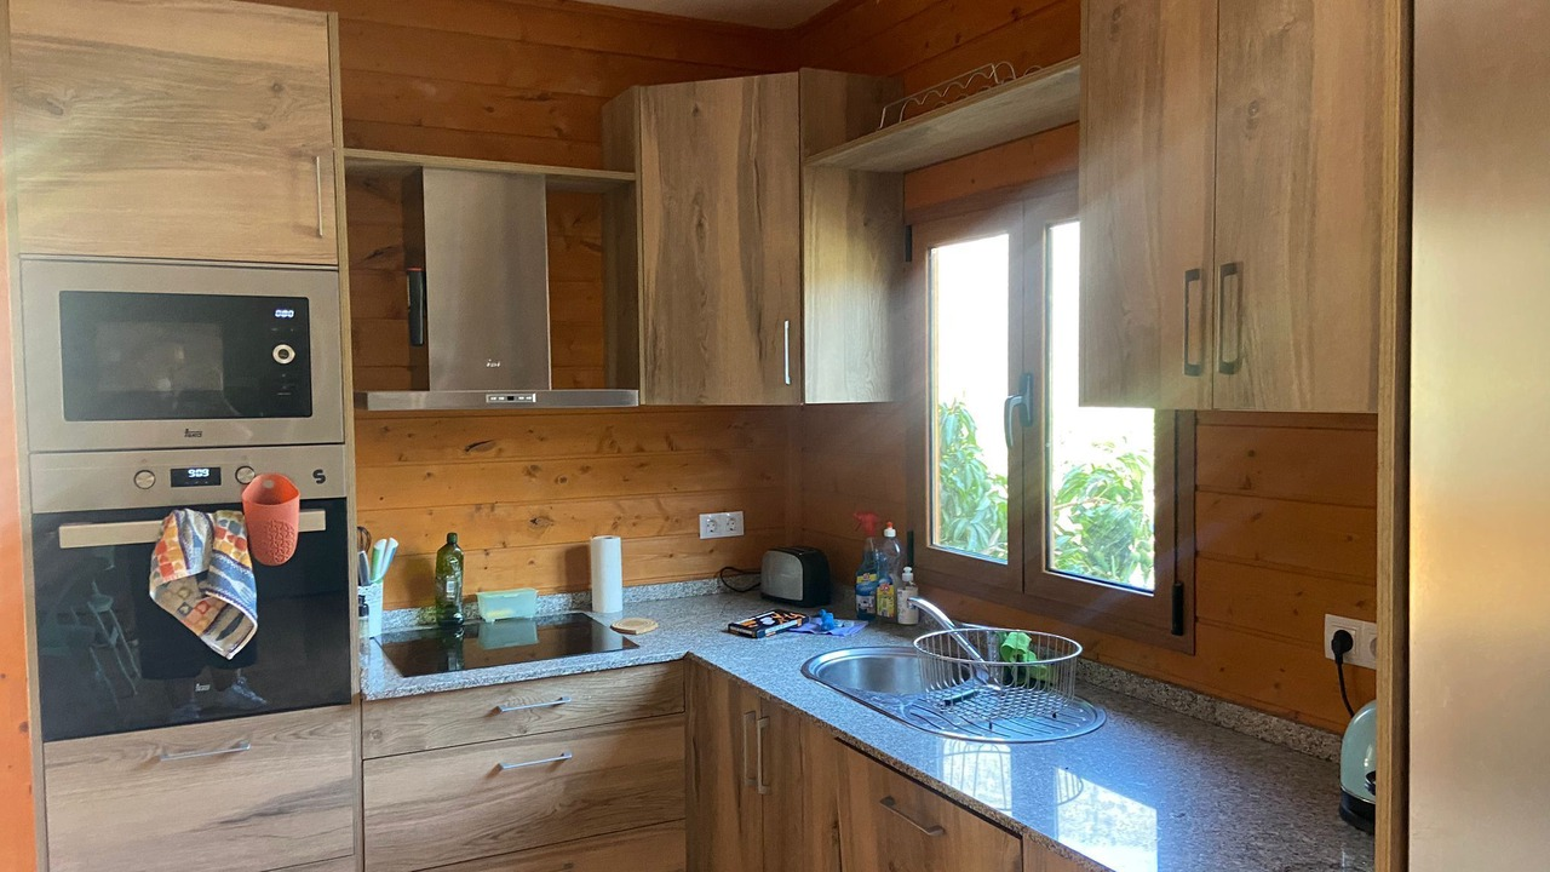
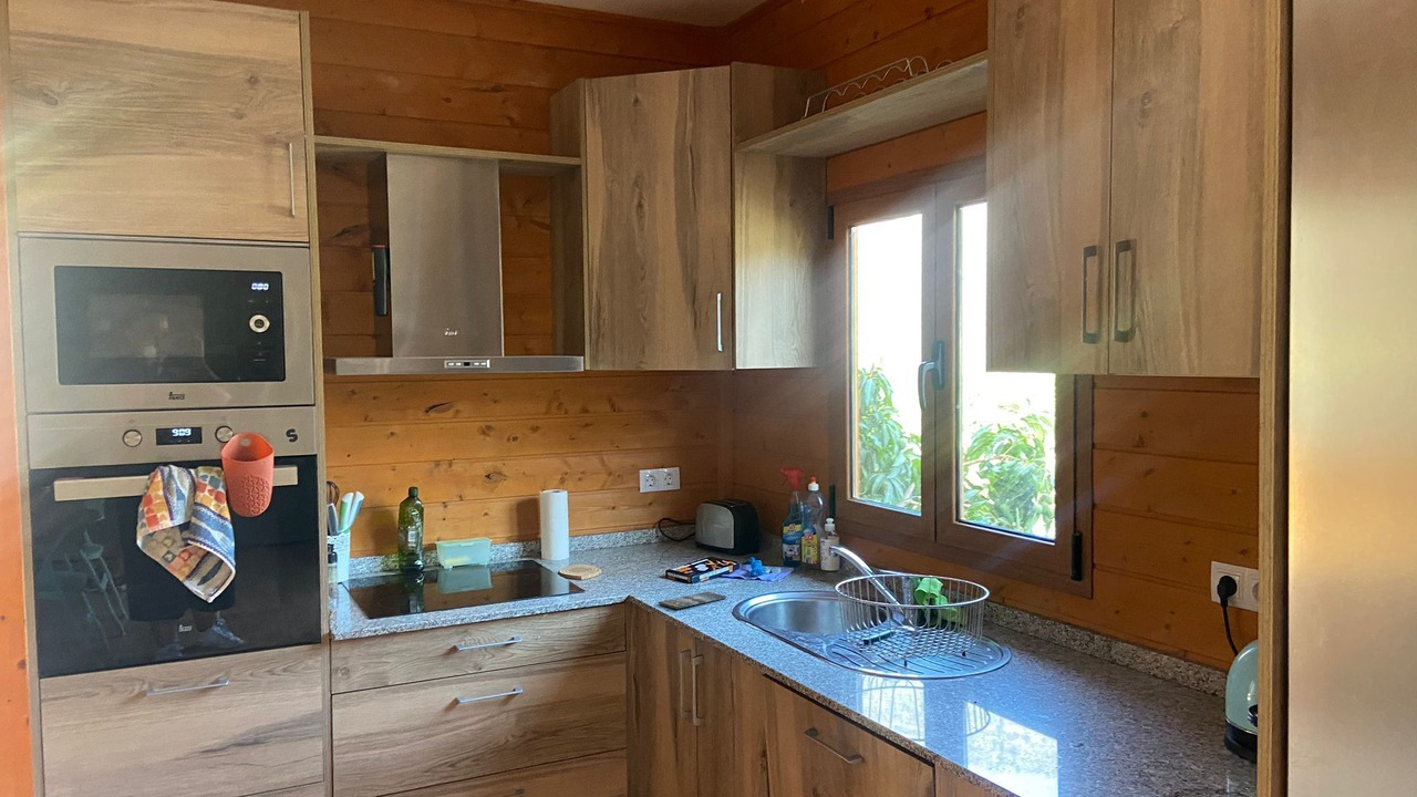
+ smartphone [656,590,727,610]
